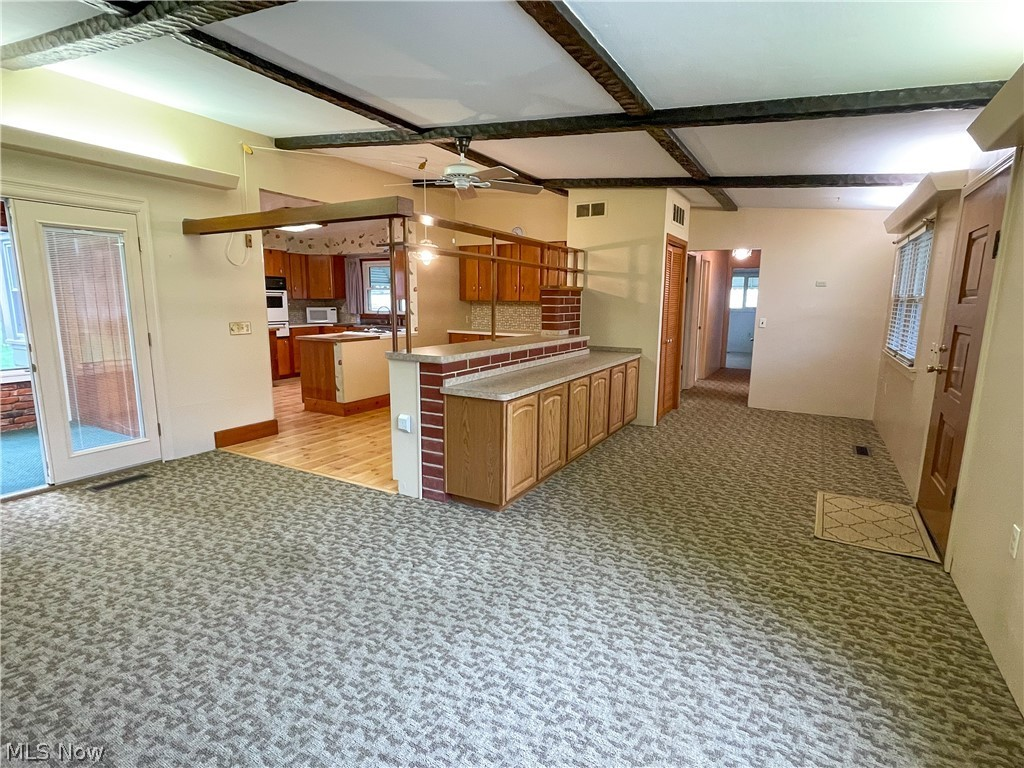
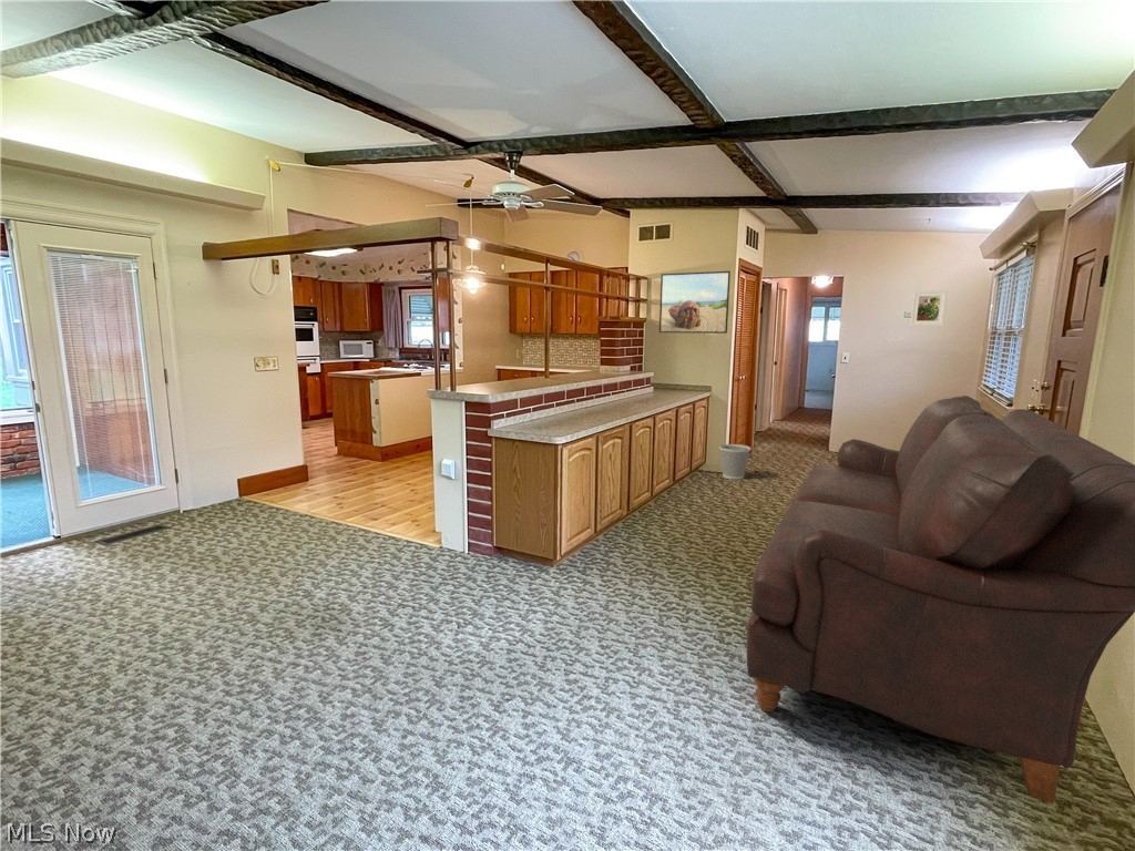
+ sofa [746,394,1135,804]
+ wastebasket [718,443,753,481]
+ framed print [909,289,949,327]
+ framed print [658,270,732,335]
